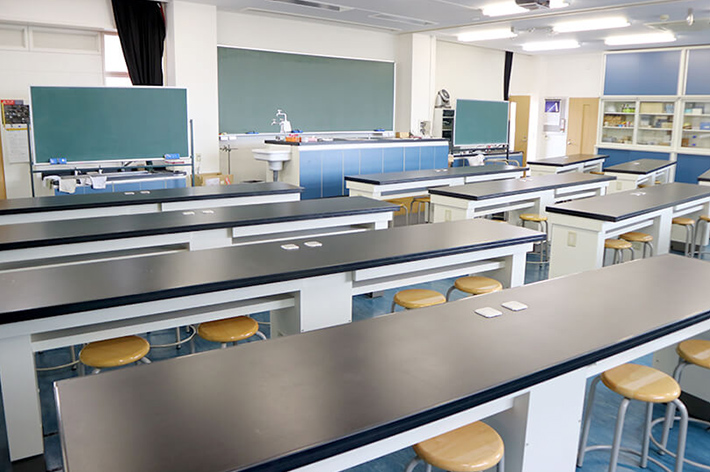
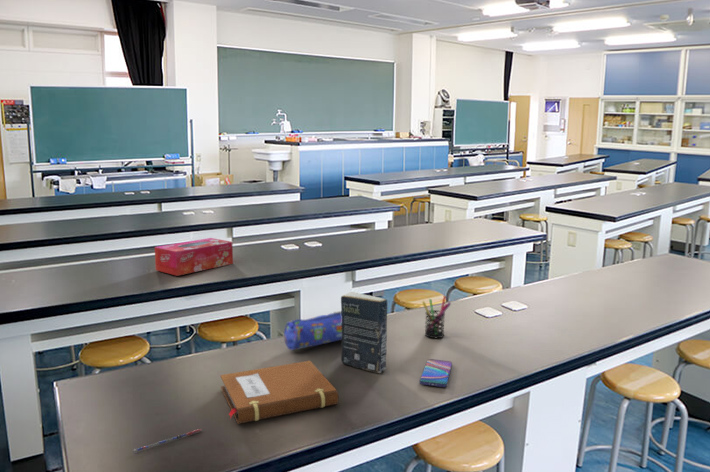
+ pen [132,428,202,454]
+ pen holder [421,295,452,339]
+ book [340,291,388,374]
+ tissue box [154,237,234,277]
+ pencil case [283,310,342,351]
+ smartphone [419,358,453,388]
+ notebook [220,360,339,425]
